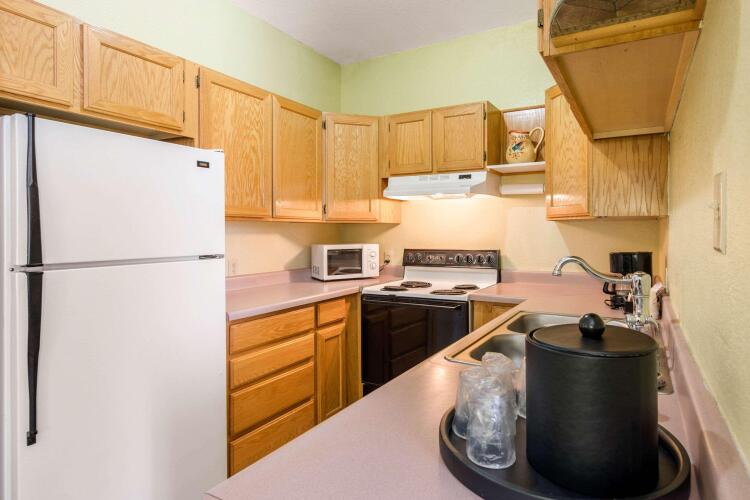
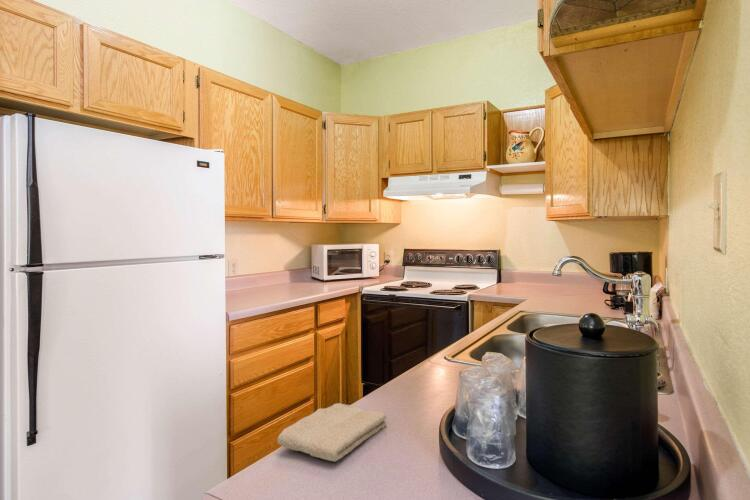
+ washcloth [276,402,388,463]
